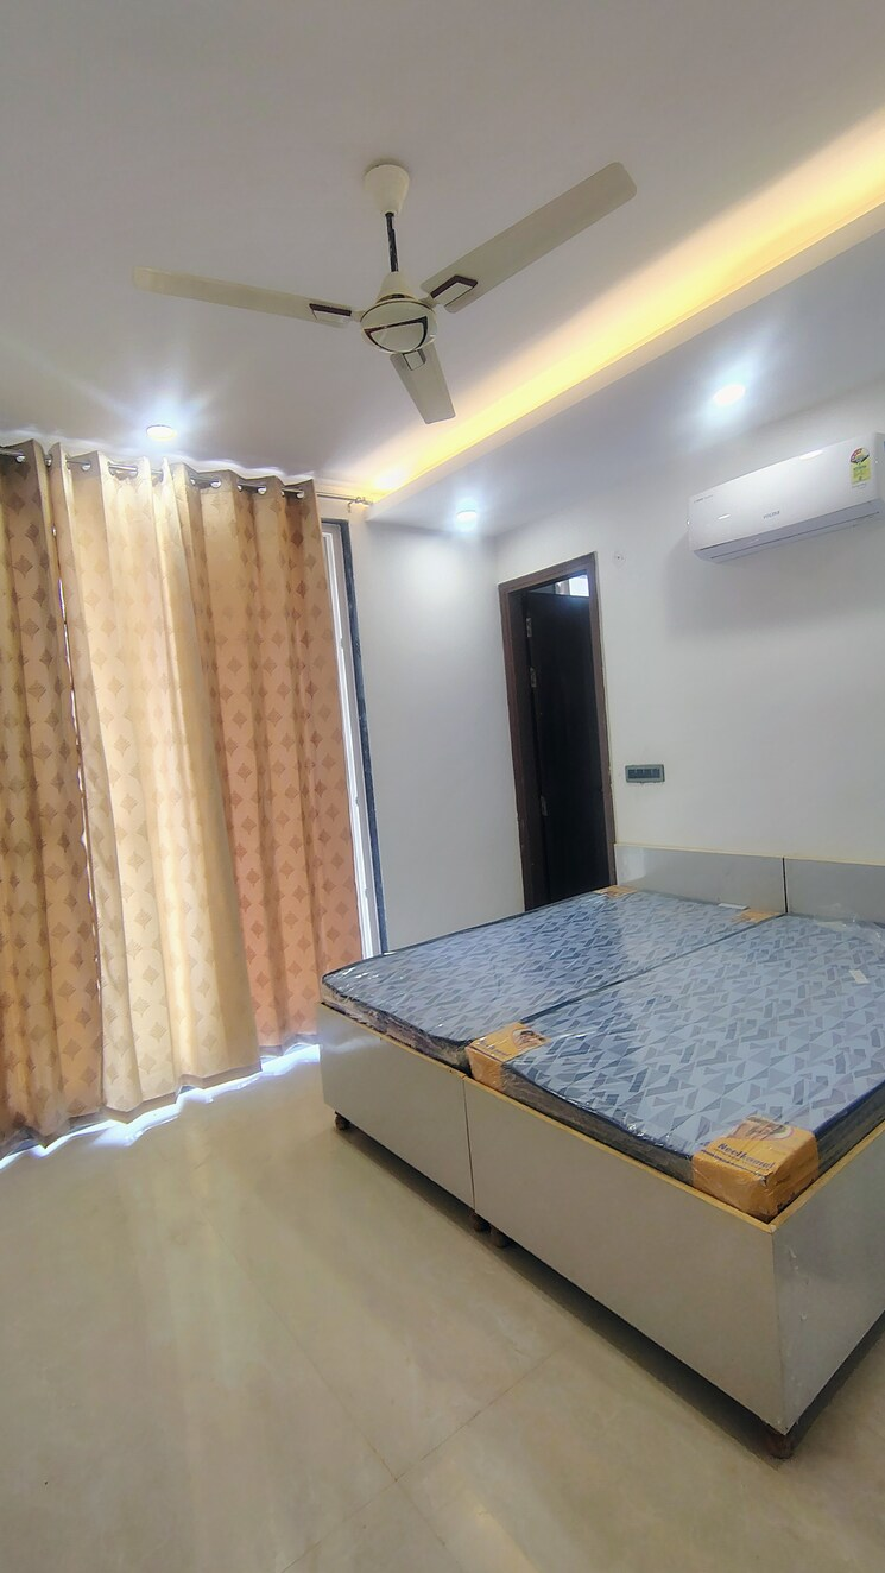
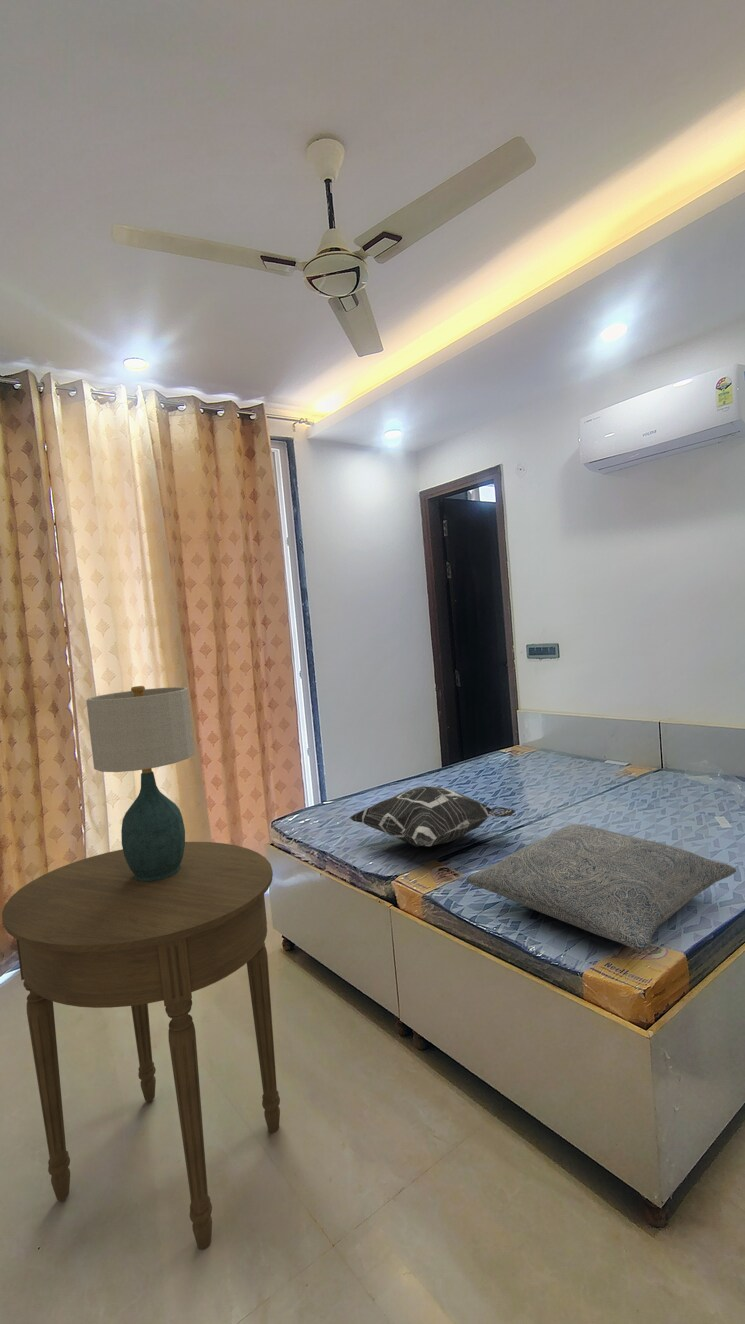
+ side table [1,841,281,1251]
+ decorative pillow [348,785,516,847]
+ pillow [465,823,737,952]
+ table lamp [85,685,195,882]
